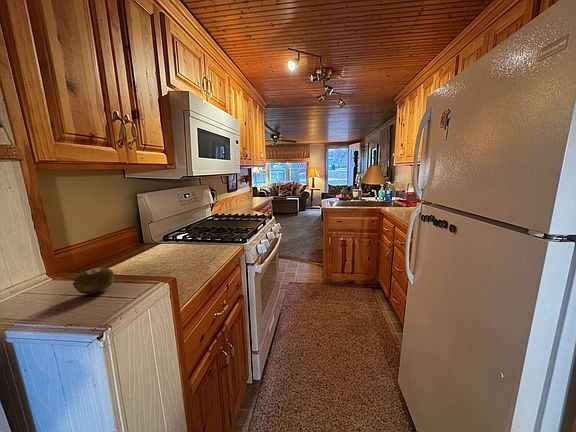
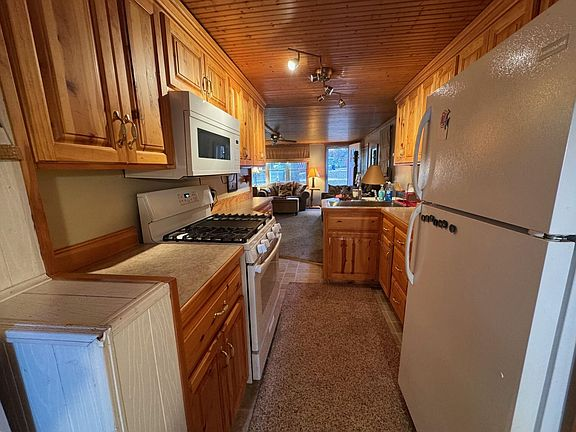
- fruit [72,266,116,295]
